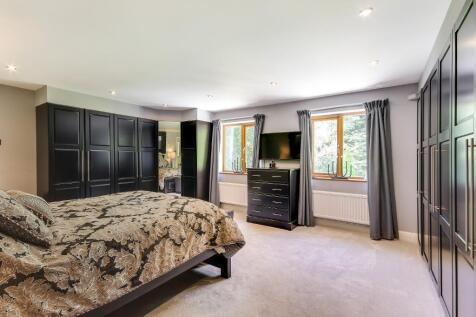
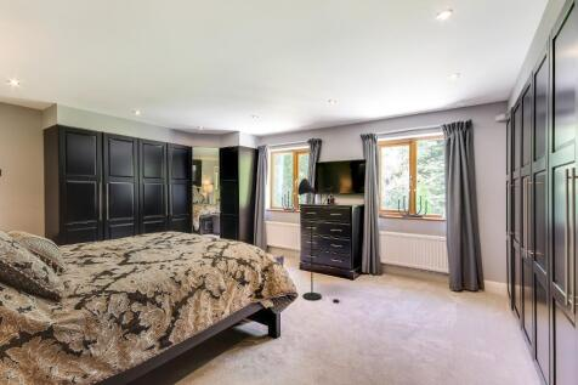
+ floor lamp [296,177,342,304]
